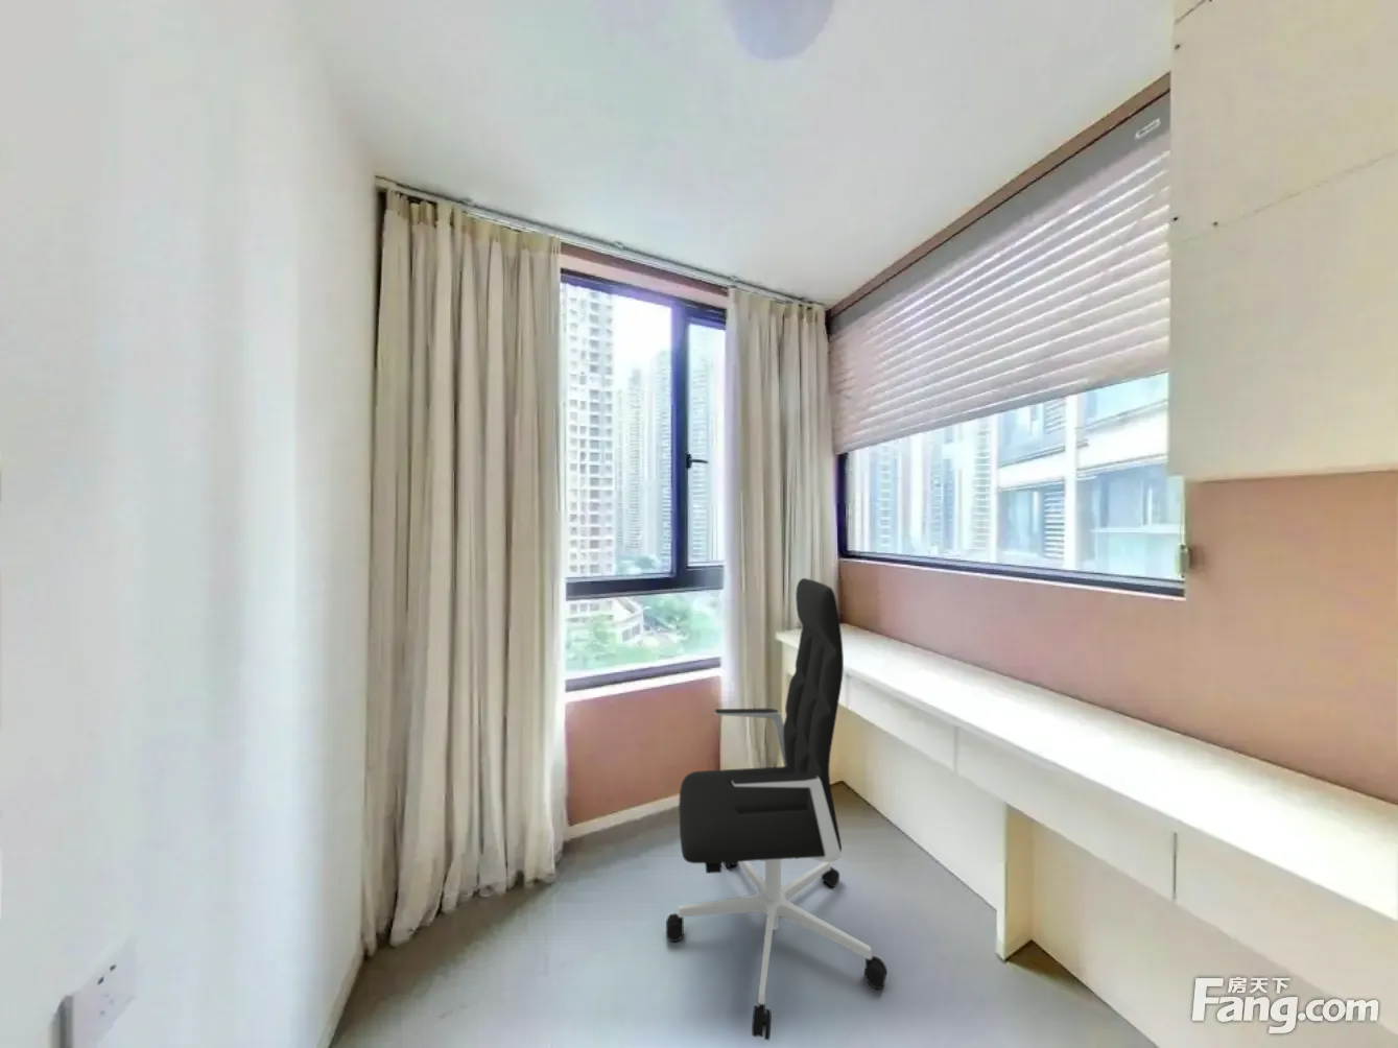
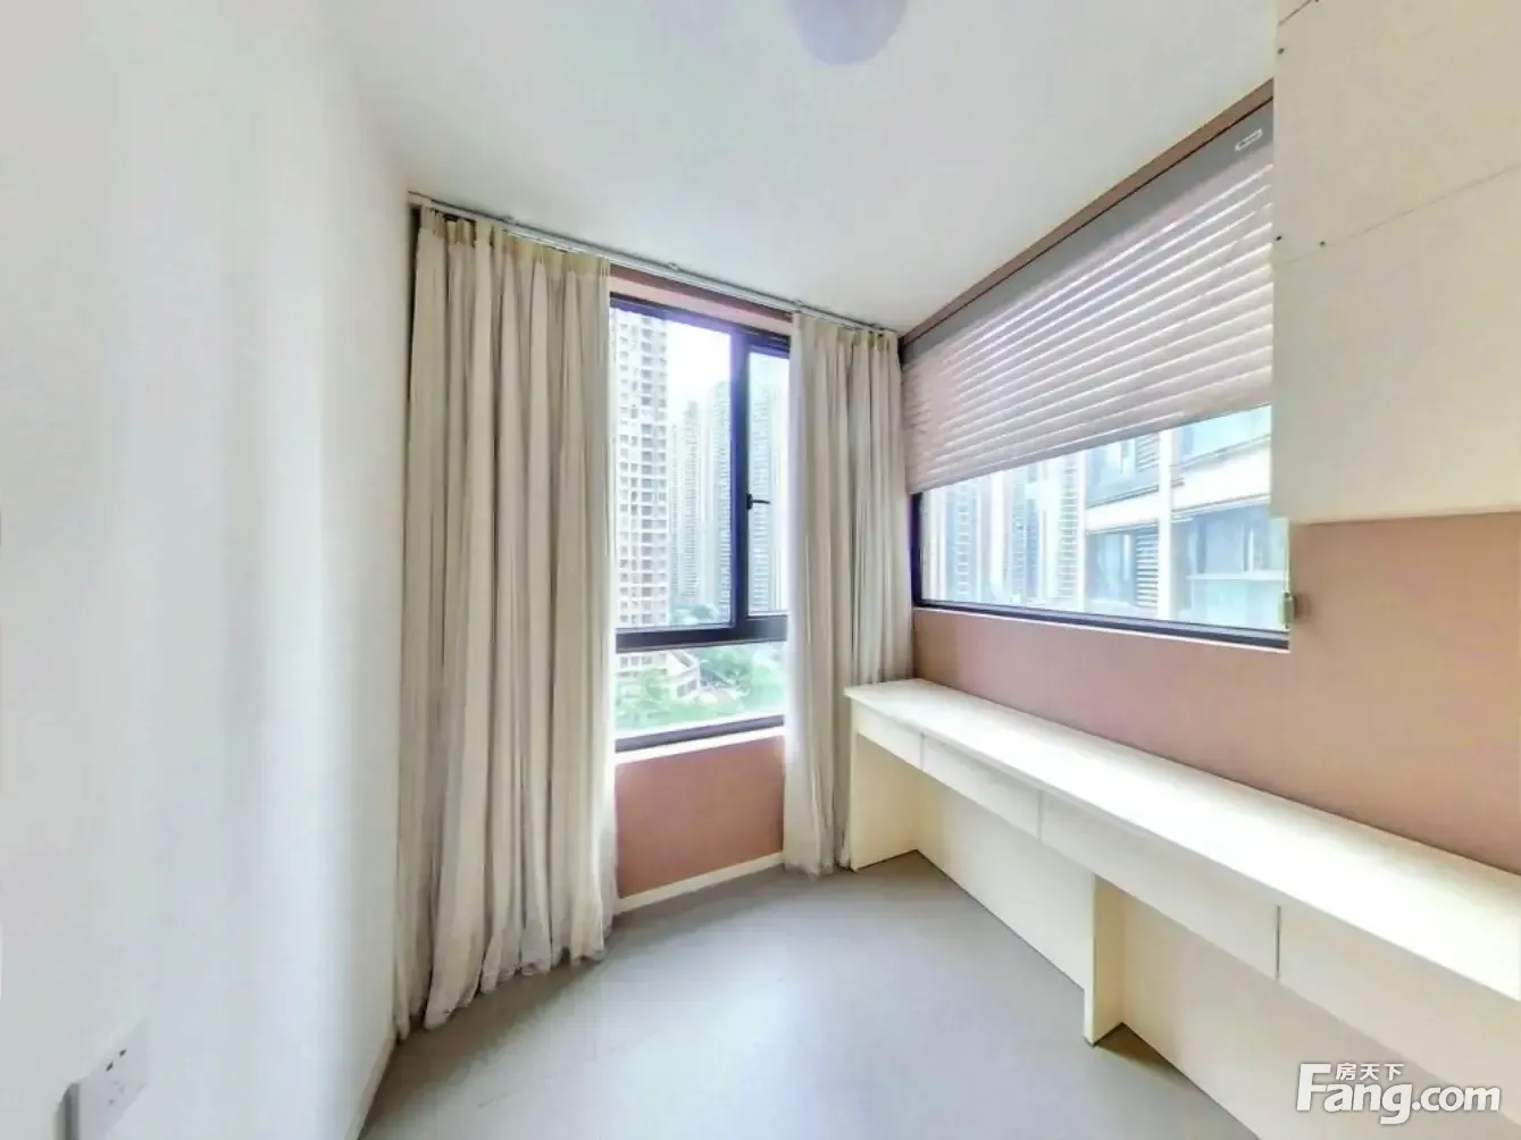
- office chair [665,577,888,1041]
